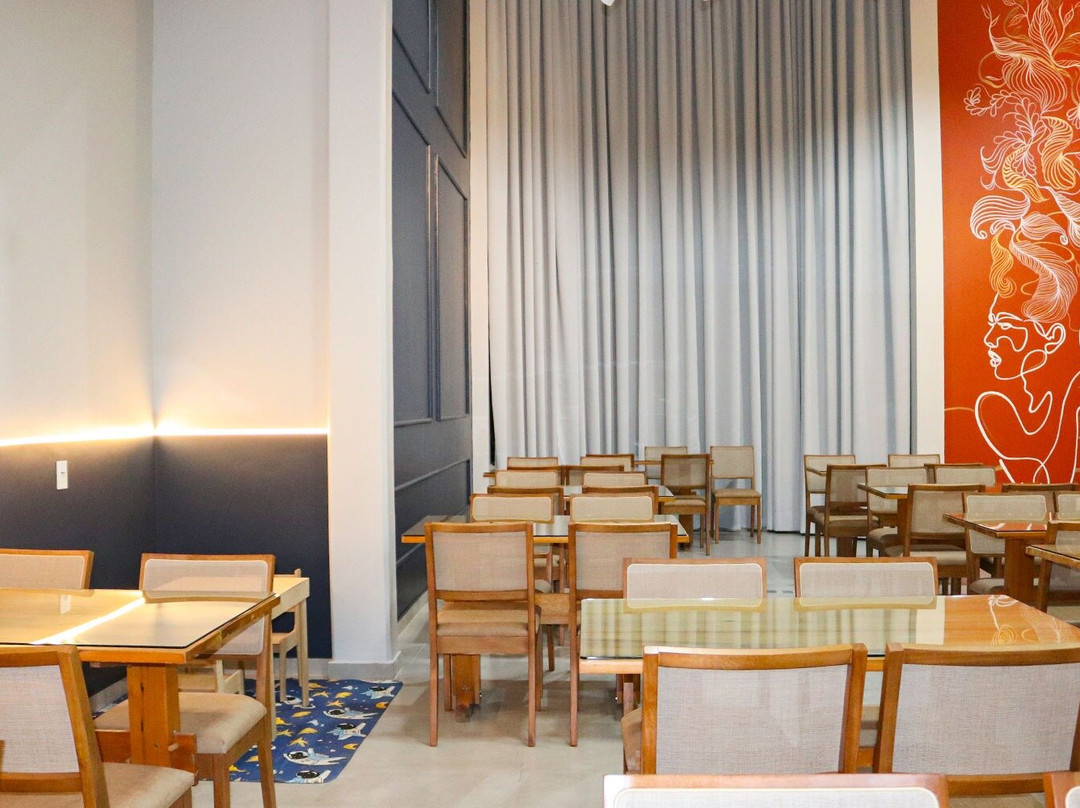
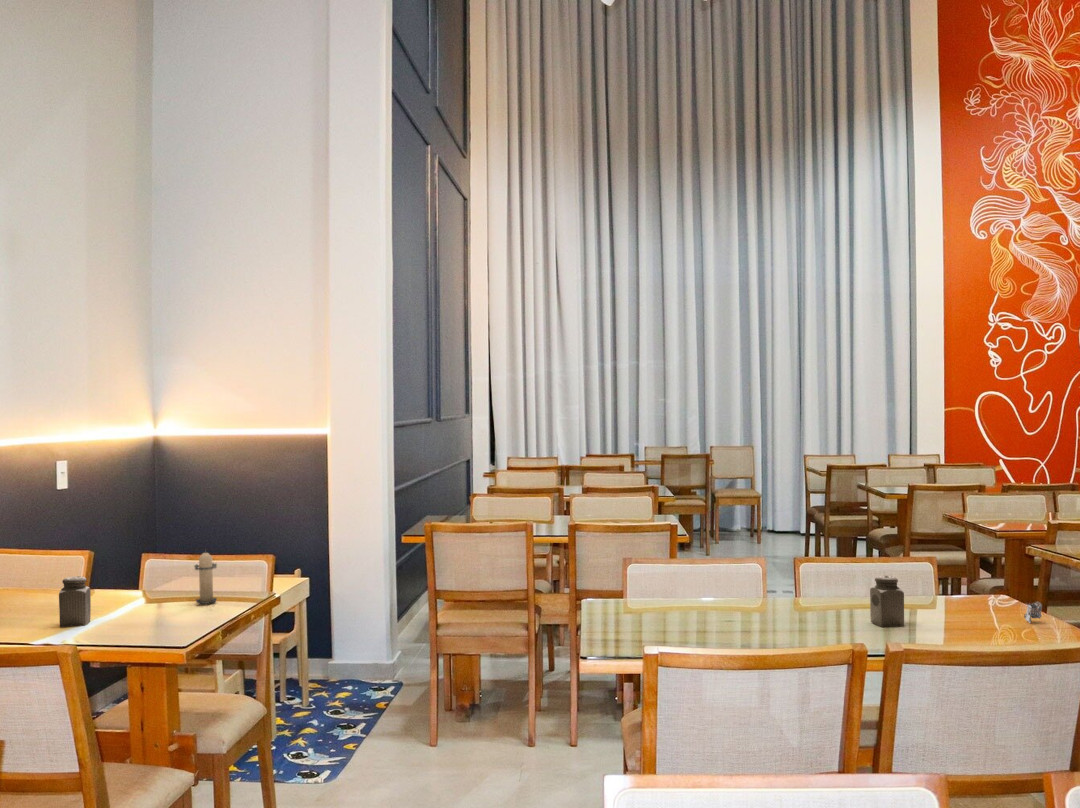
+ salt shaker [869,575,905,628]
+ salt shaker [58,575,92,628]
+ candle [193,548,218,605]
+ napkin holder [1023,601,1043,624]
